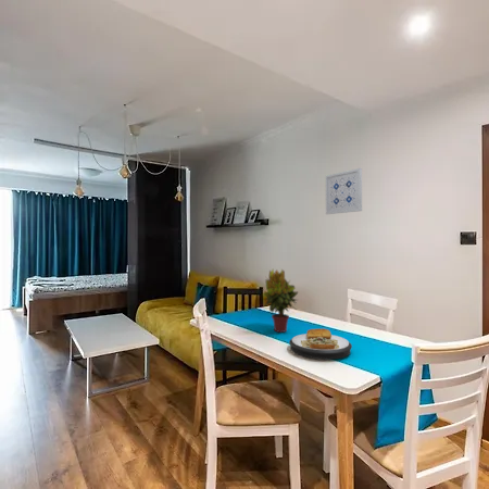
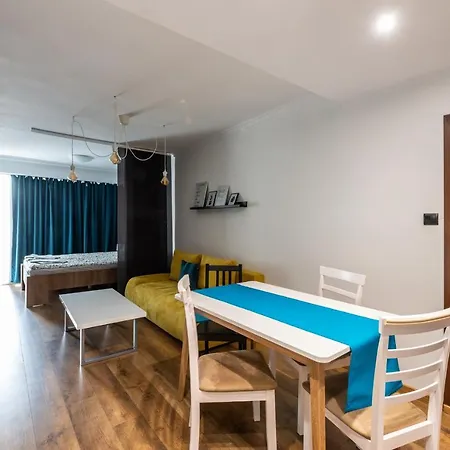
- plate [288,327,353,361]
- wall art [325,167,363,215]
- potted plant [262,268,299,334]
